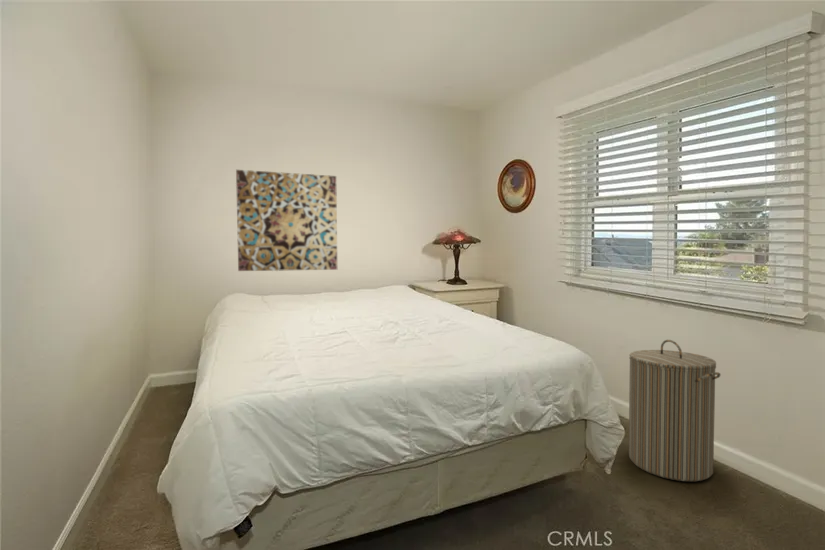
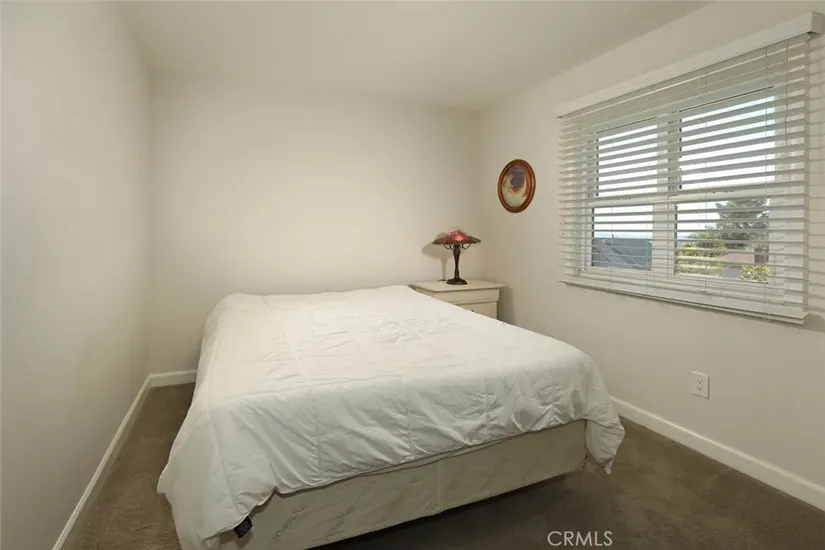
- wall art [235,169,338,272]
- laundry hamper [628,339,722,482]
